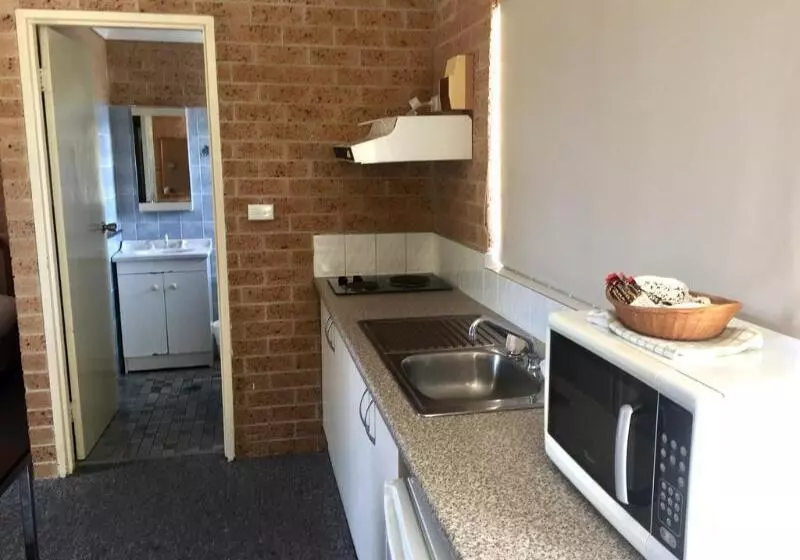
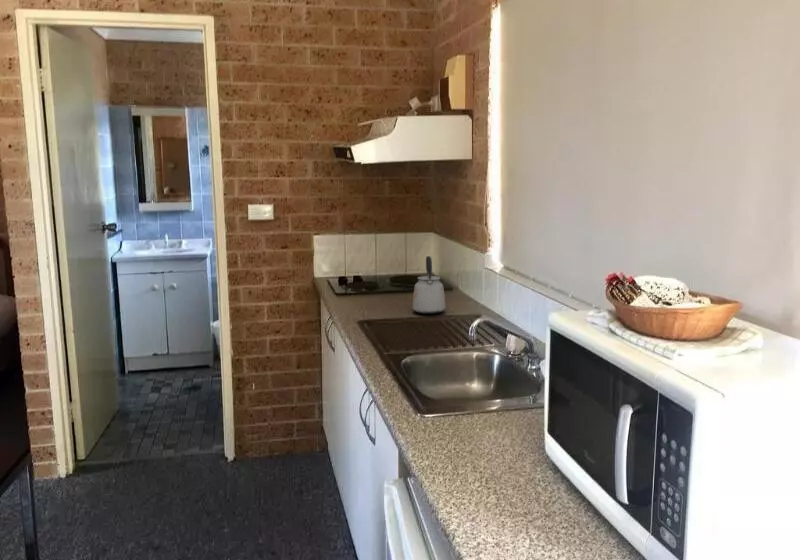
+ kettle [412,255,447,315]
